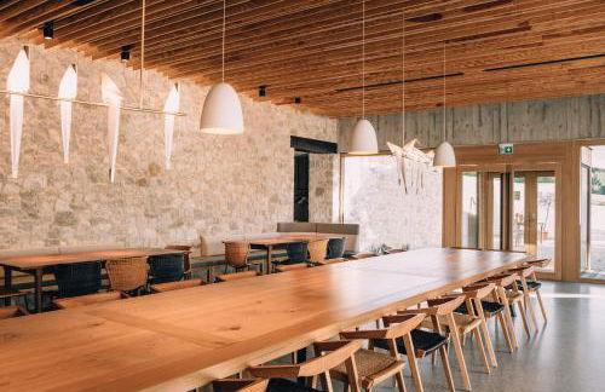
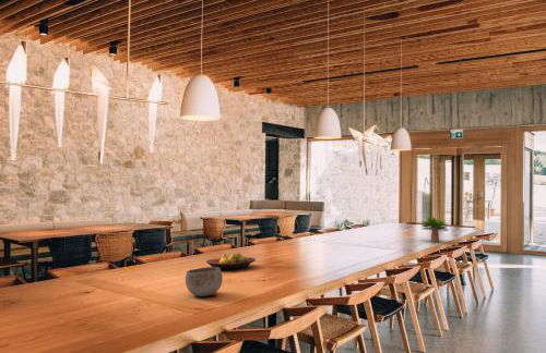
+ fruit bowl [205,252,257,271]
+ bowl [185,266,224,297]
+ potted plant [422,216,450,243]
